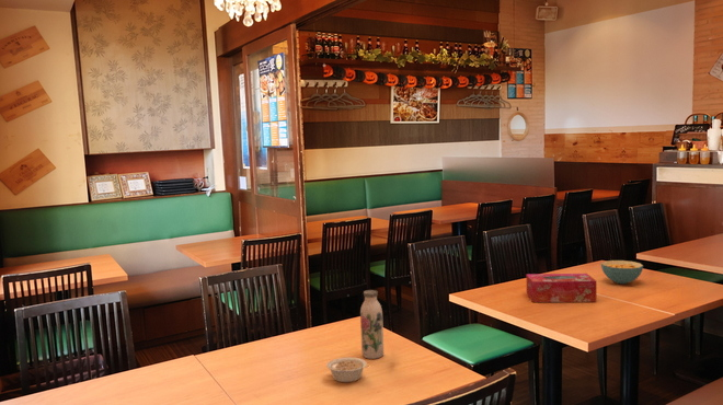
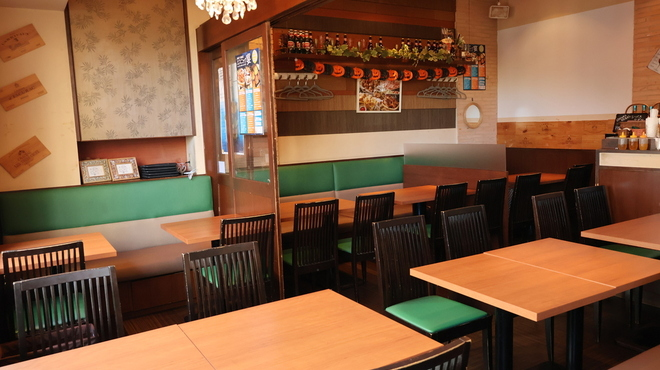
- water bottle [359,289,385,360]
- cereal bowl [600,259,644,285]
- tissue box [525,273,598,303]
- legume [325,357,368,383]
